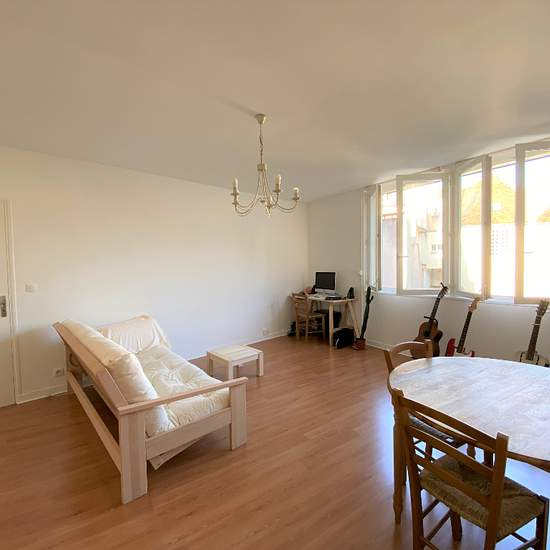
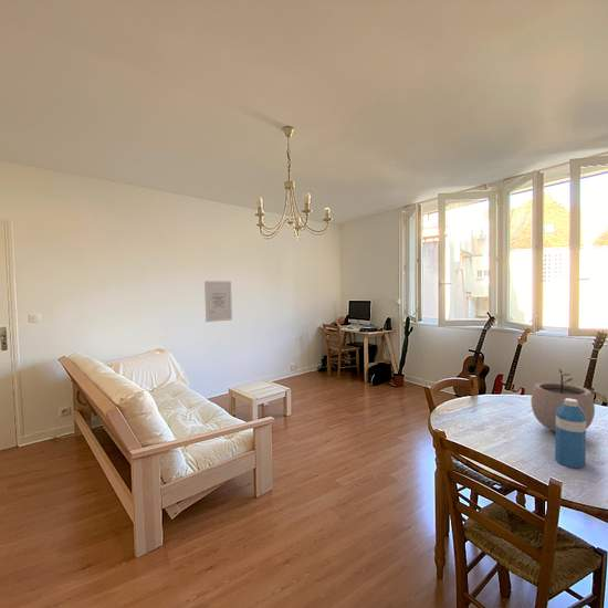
+ wall art [203,280,233,323]
+ water bottle [554,398,587,469]
+ plant pot [530,368,596,432]
